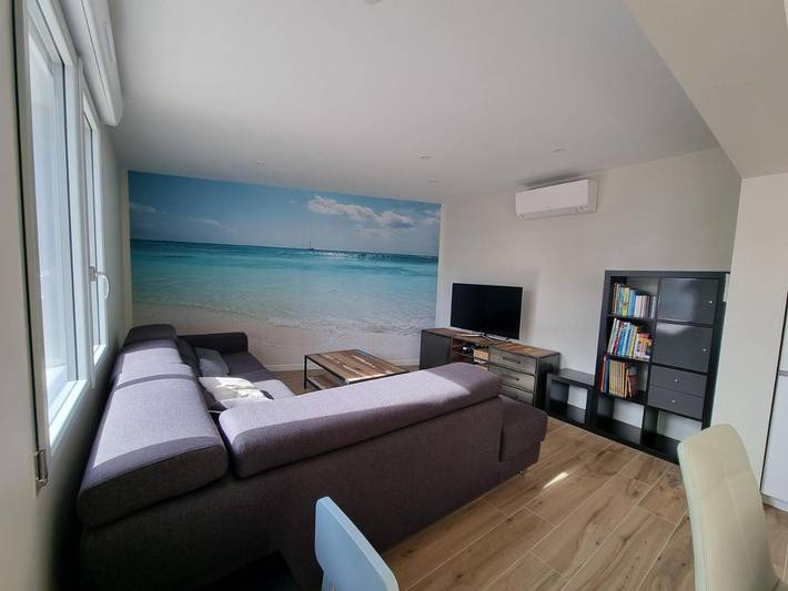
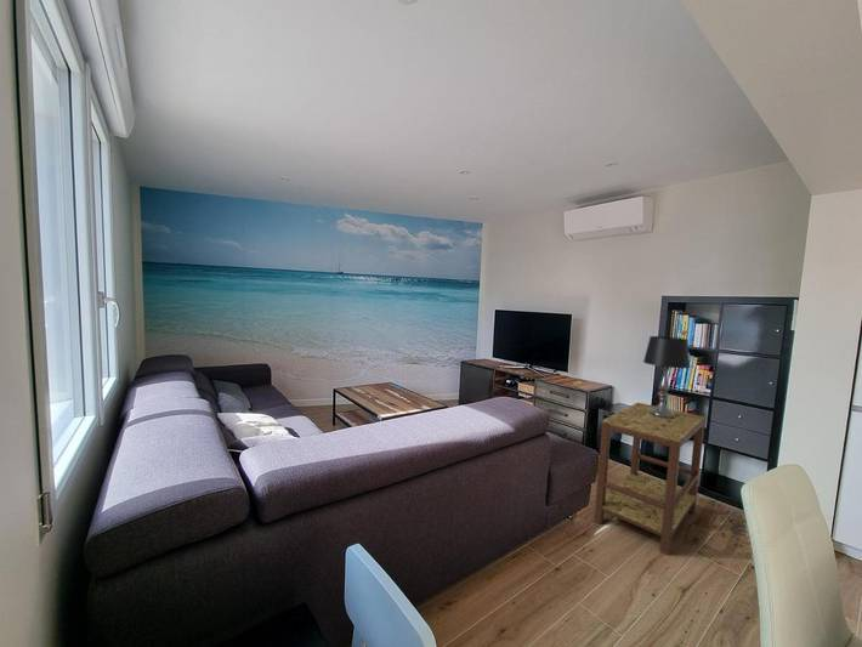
+ table lamp [642,335,691,418]
+ side table [594,402,707,556]
